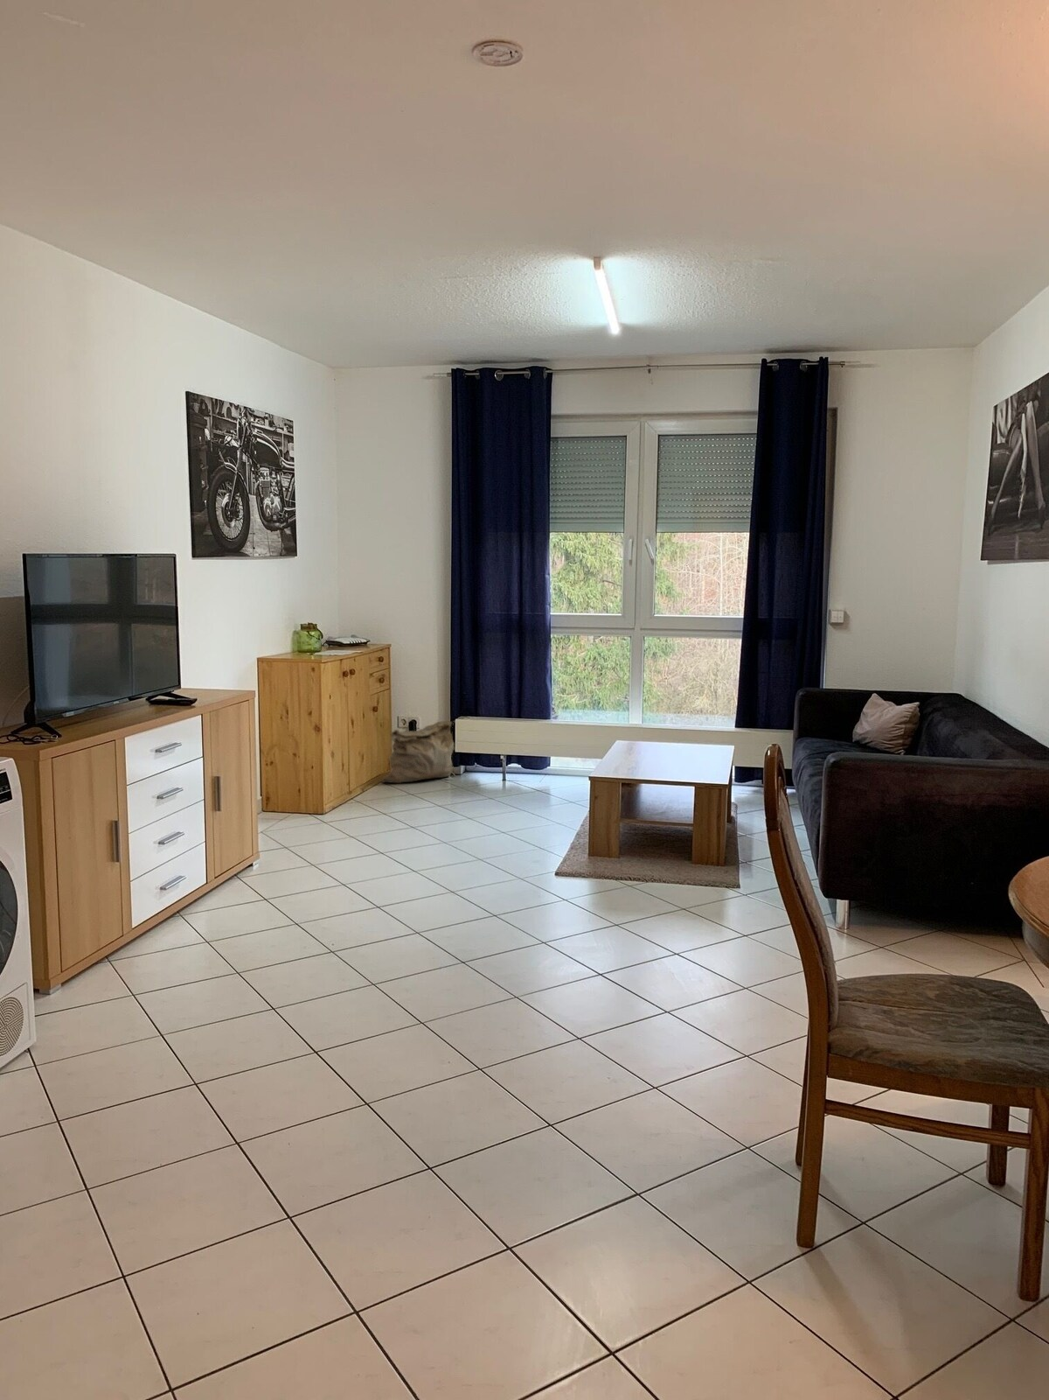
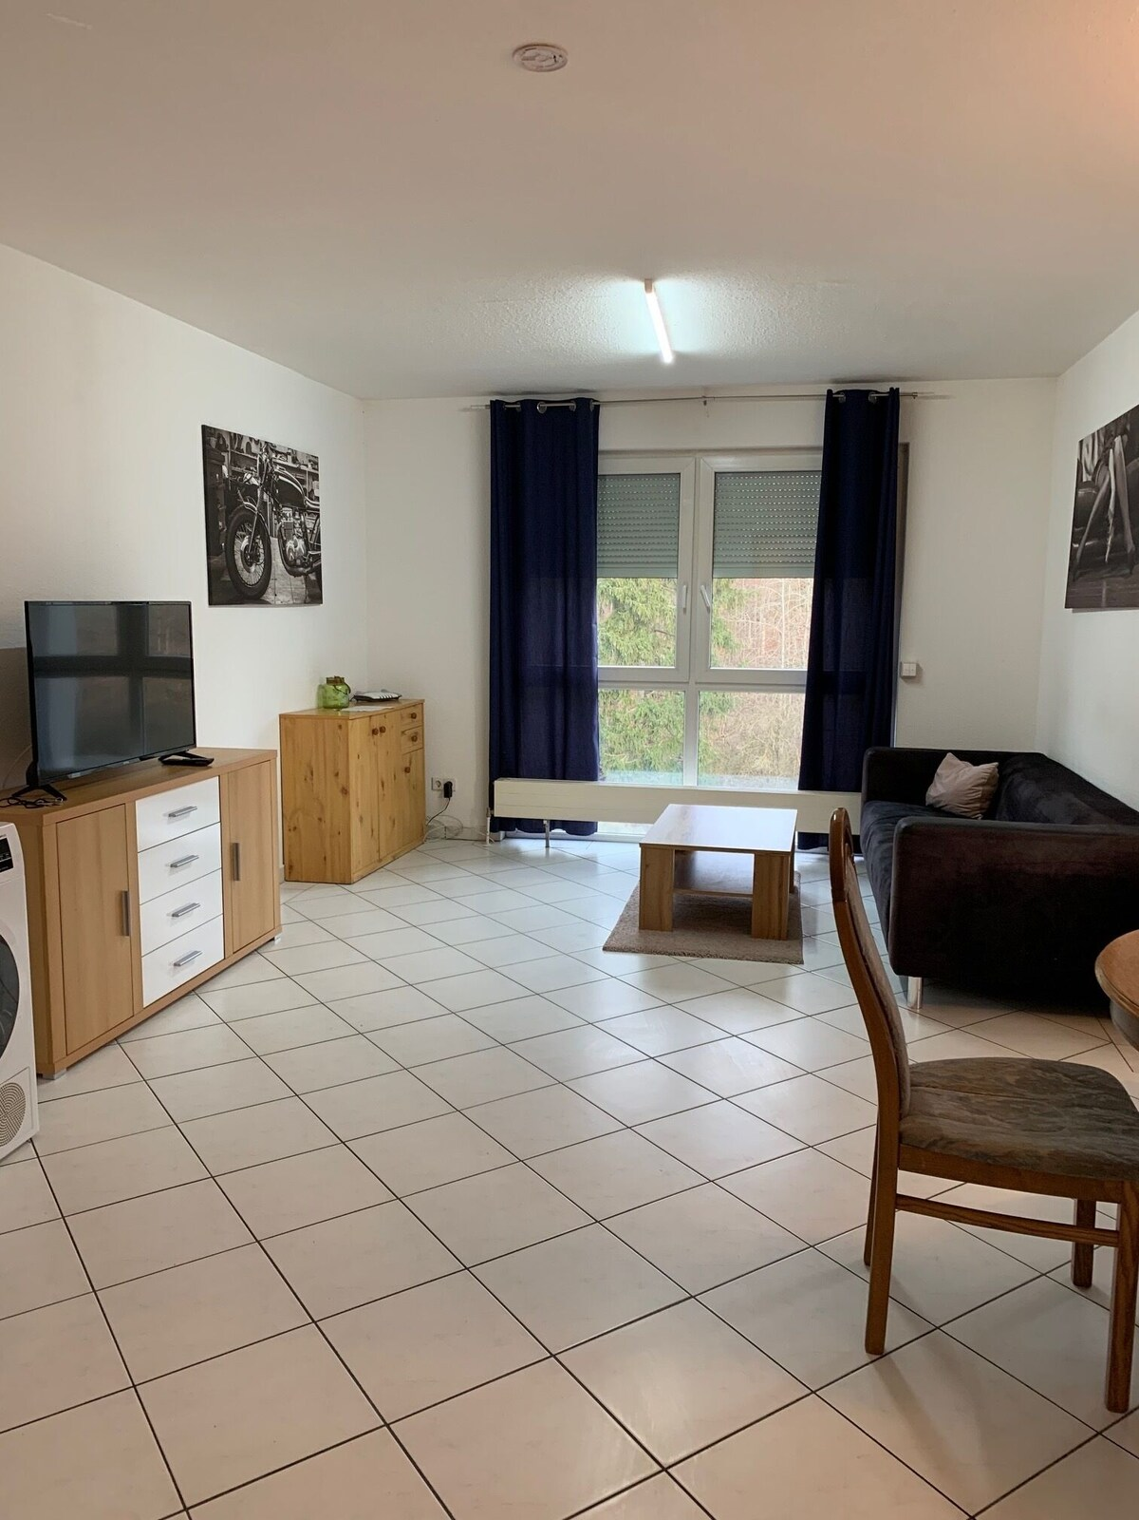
- bag [380,720,455,784]
